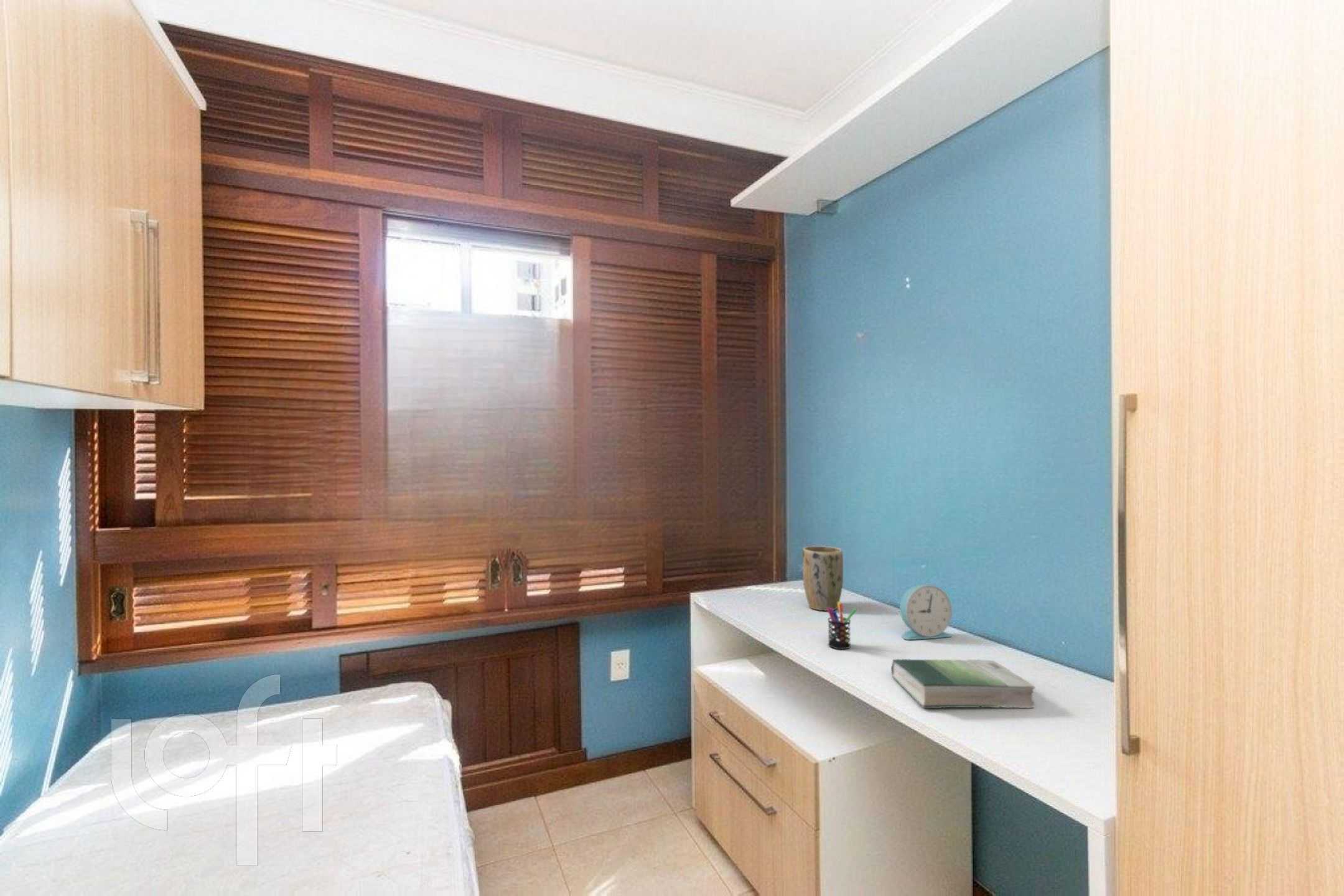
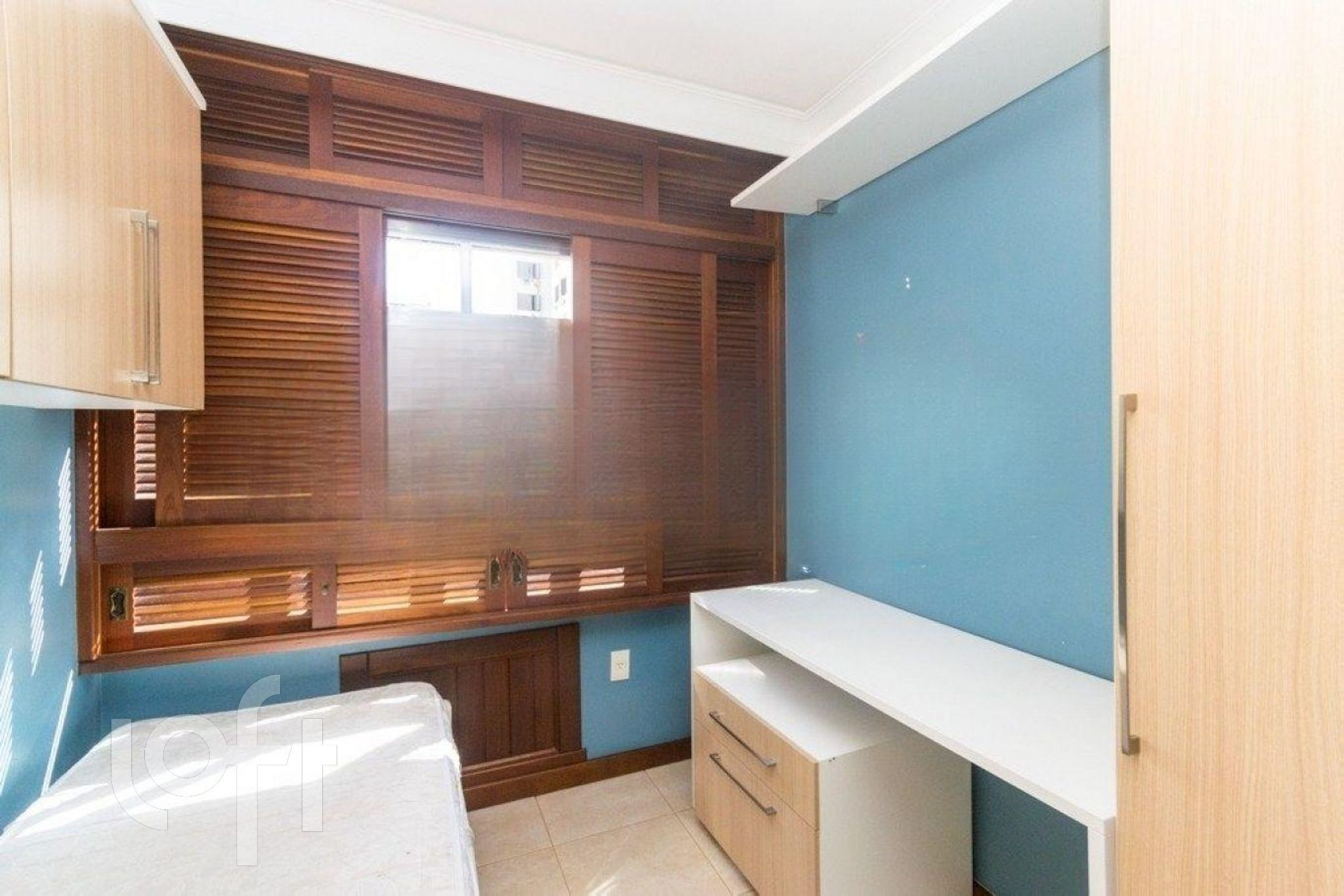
- book [890,658,1036,709]
- plant pot [802,545,844,612]
- pen holder [828,601,857,650]
- alarm clock [899,584,953,640]
